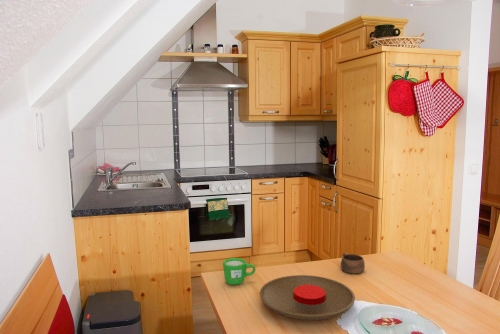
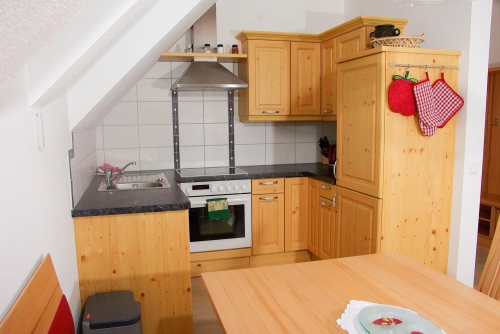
- mug [222,257,256,286]
- plate [259,274,356,321]
- cup [340,251,366,275]
